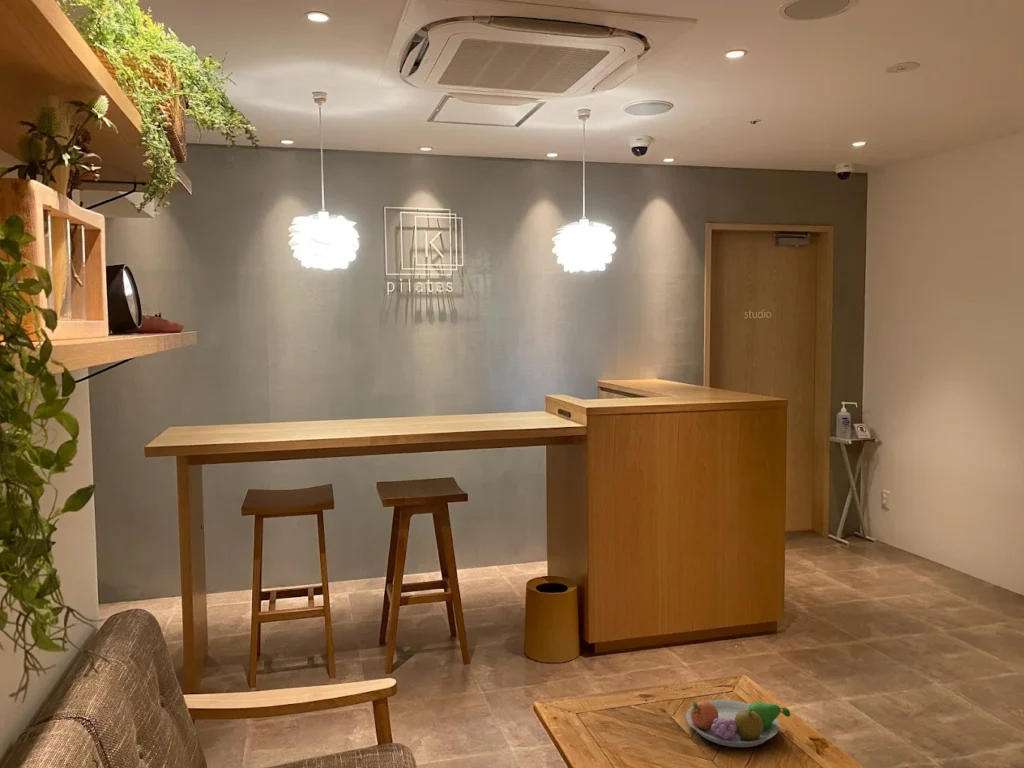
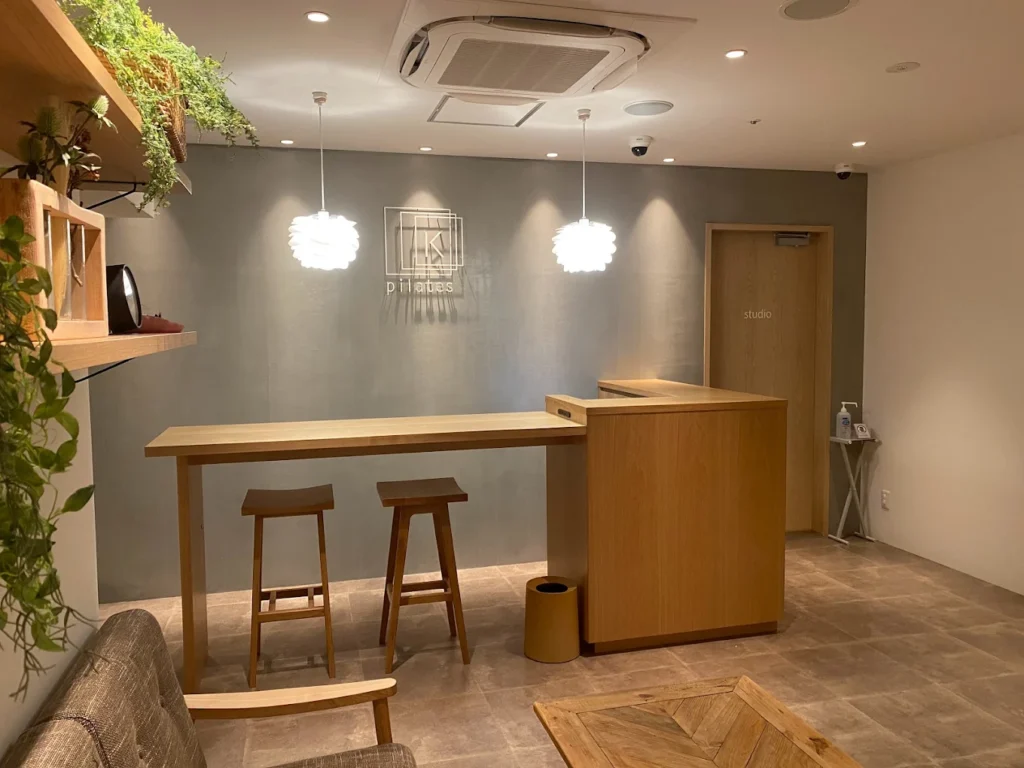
- fruit bowl [685,699,791,748]
